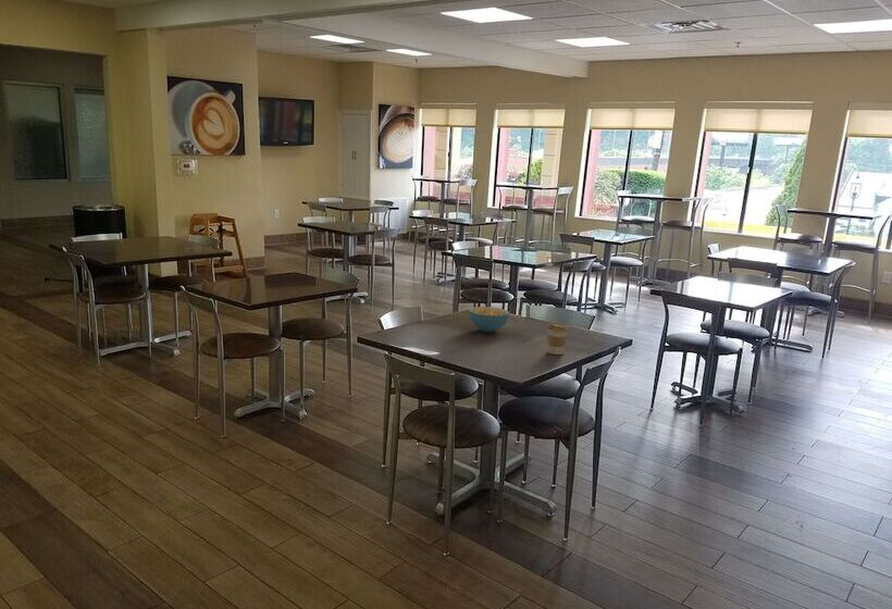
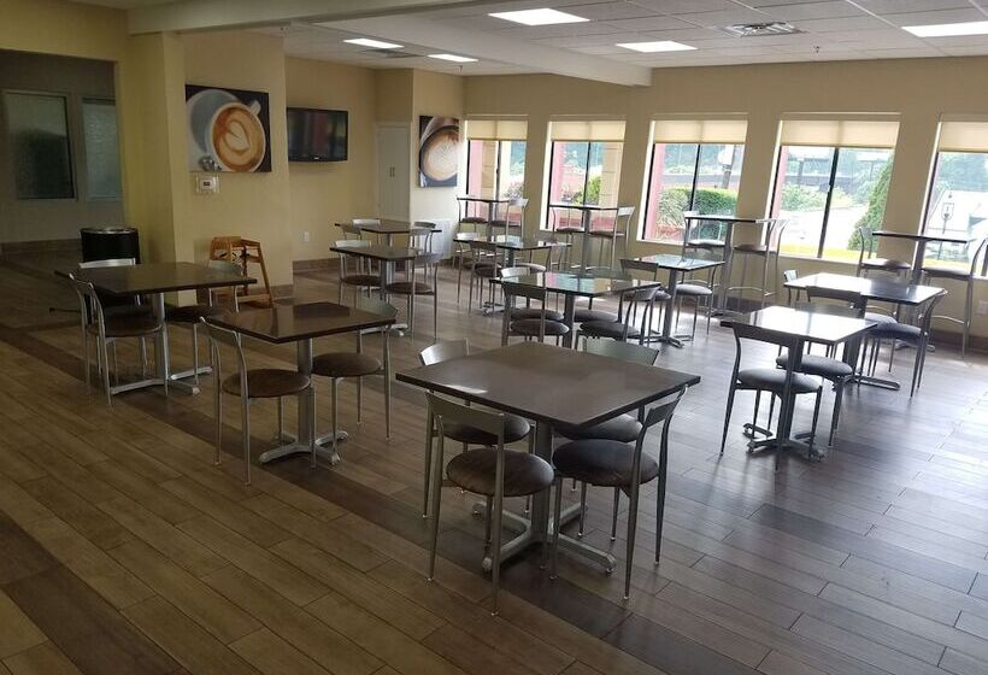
- cereal bowl [468,306,511,333]
- coffee cup [546,322,569,356]
